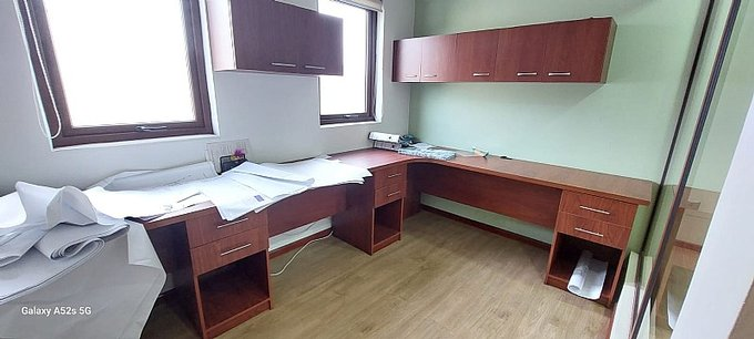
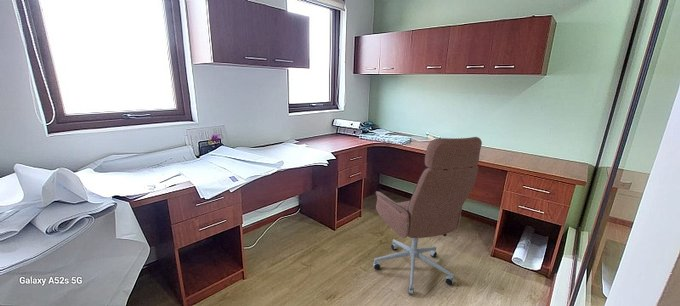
+ office chair [372,136,483,295]
